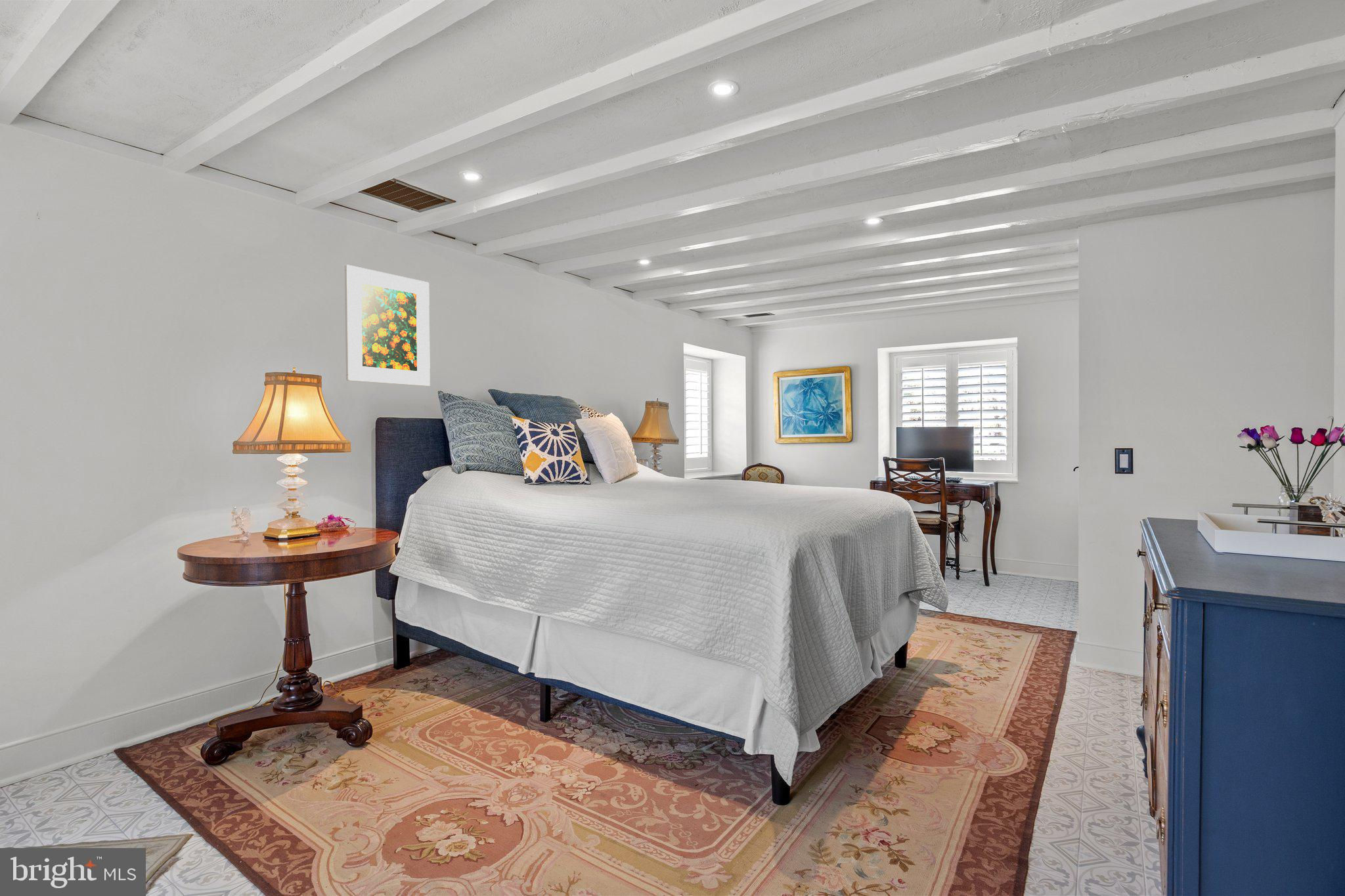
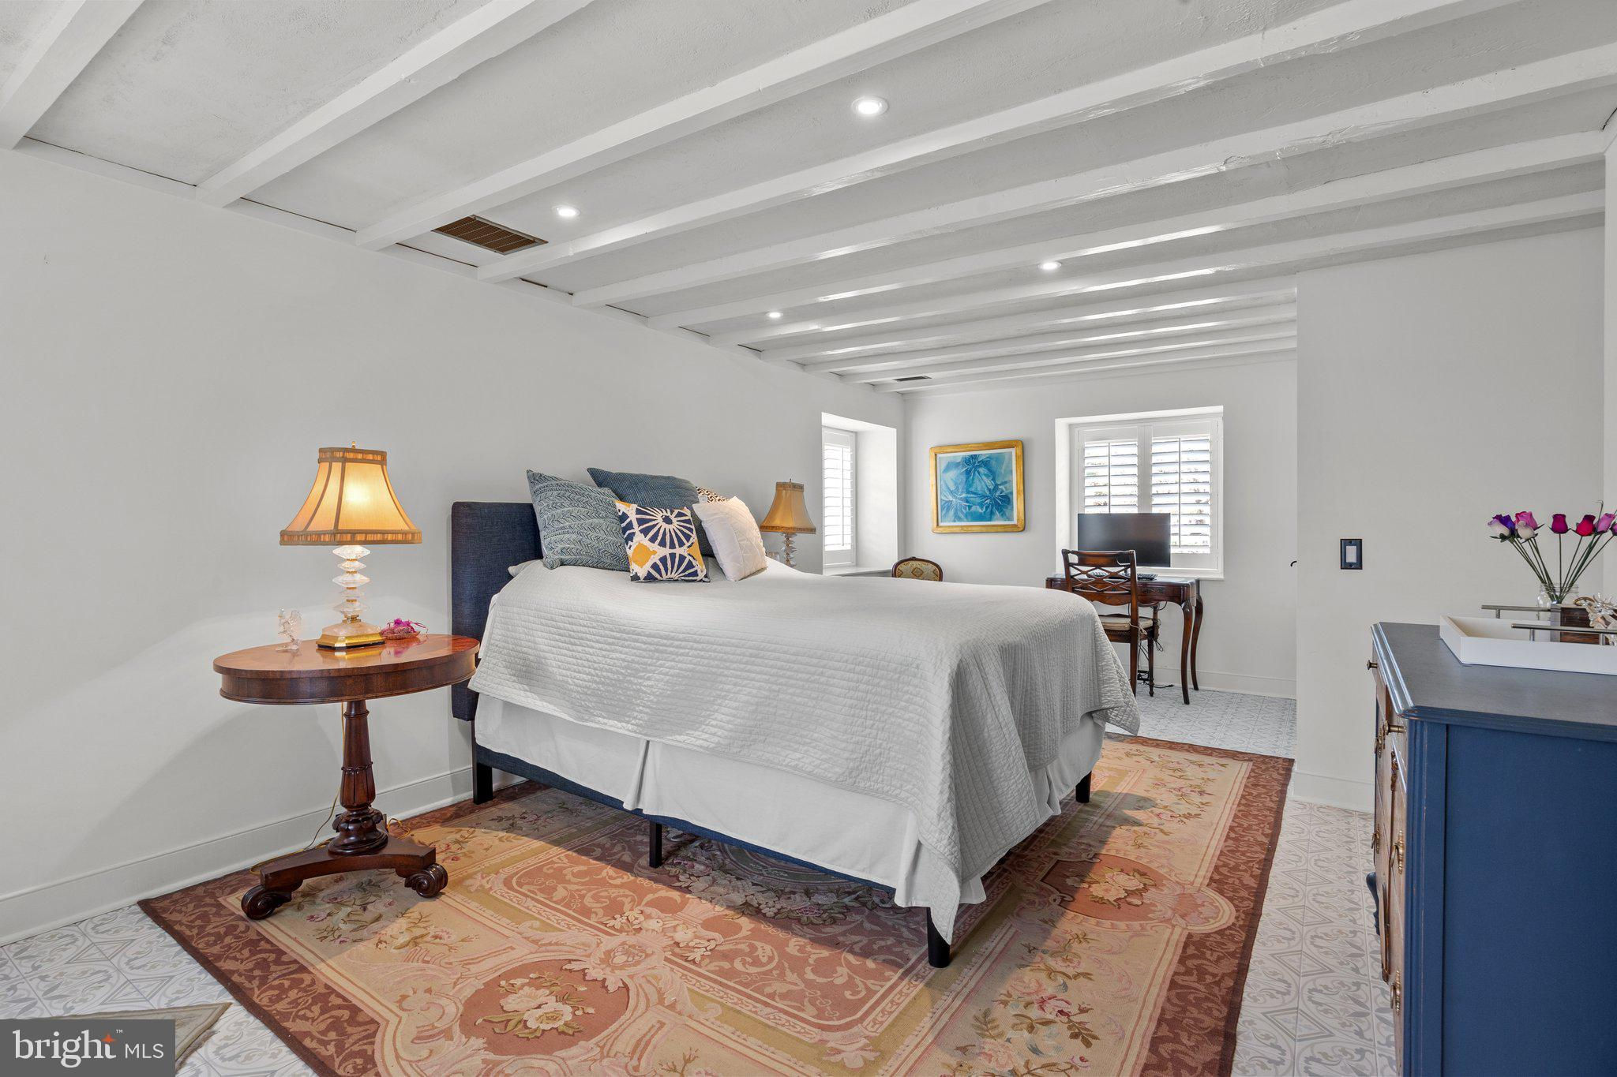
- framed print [344,264,431,387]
